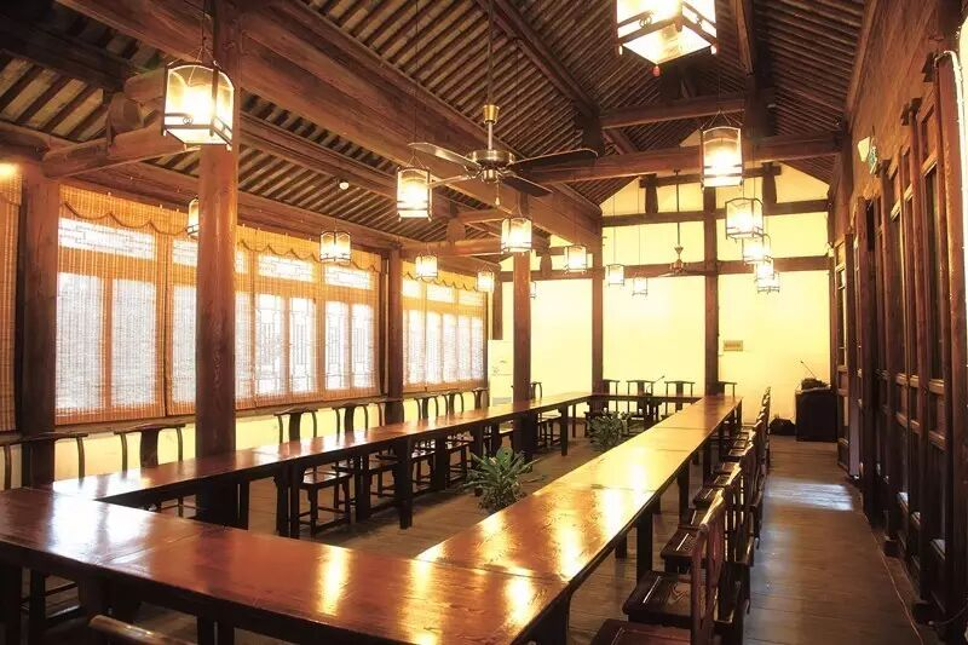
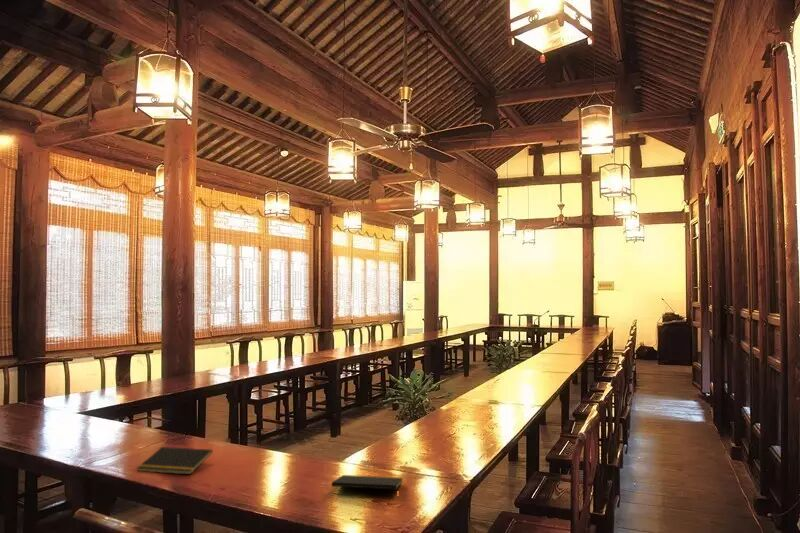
+ notepad [331,474,404,500]
+ notepad [136,446,213,475]
